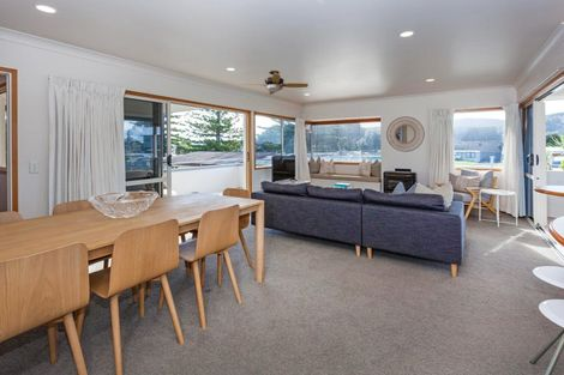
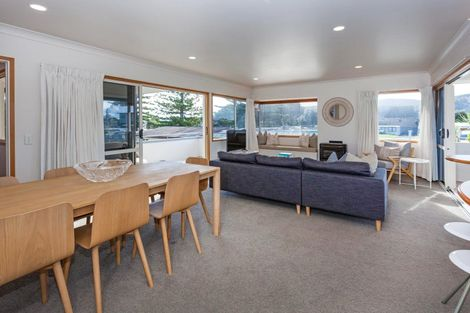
- ceiling fan [239,69,310,96]
